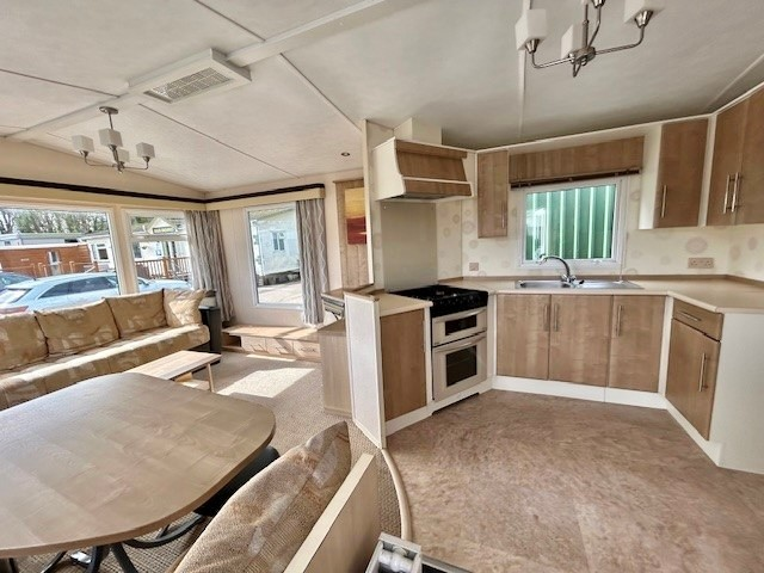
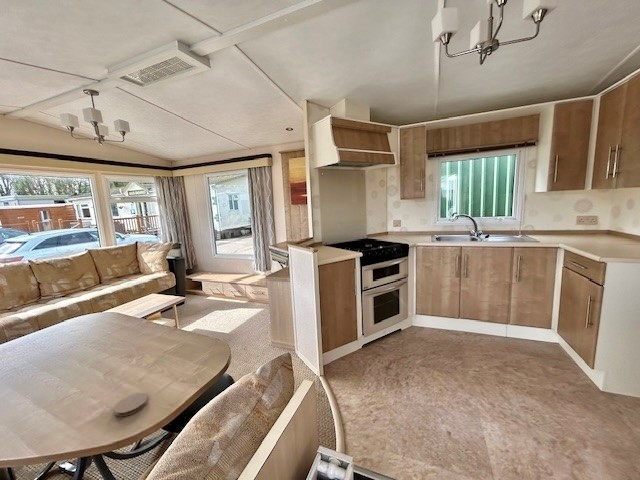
+ coaster [113,392,148,417]
